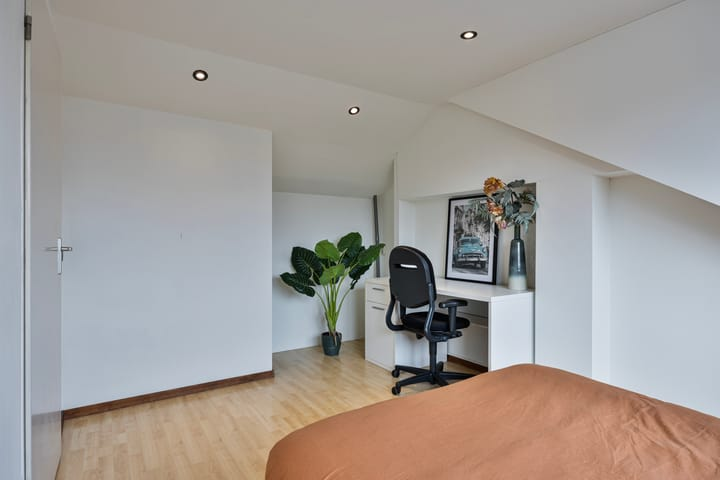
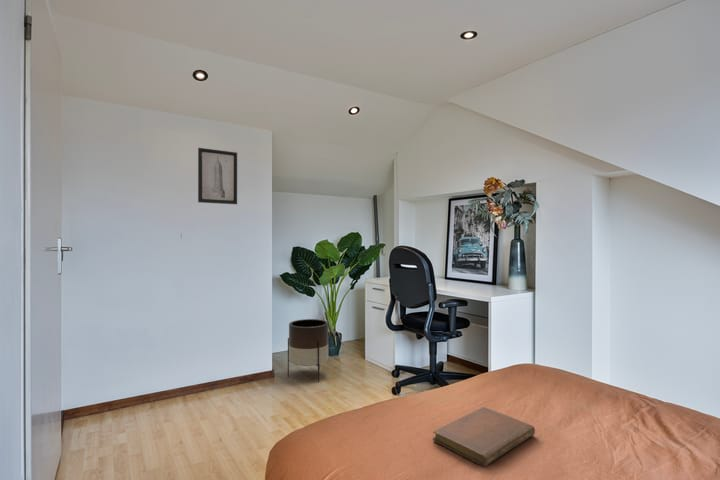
+ wall art [197,147,238,205]
+ notebook [432,406,536,468]
+ planter [287,318,329,383]
